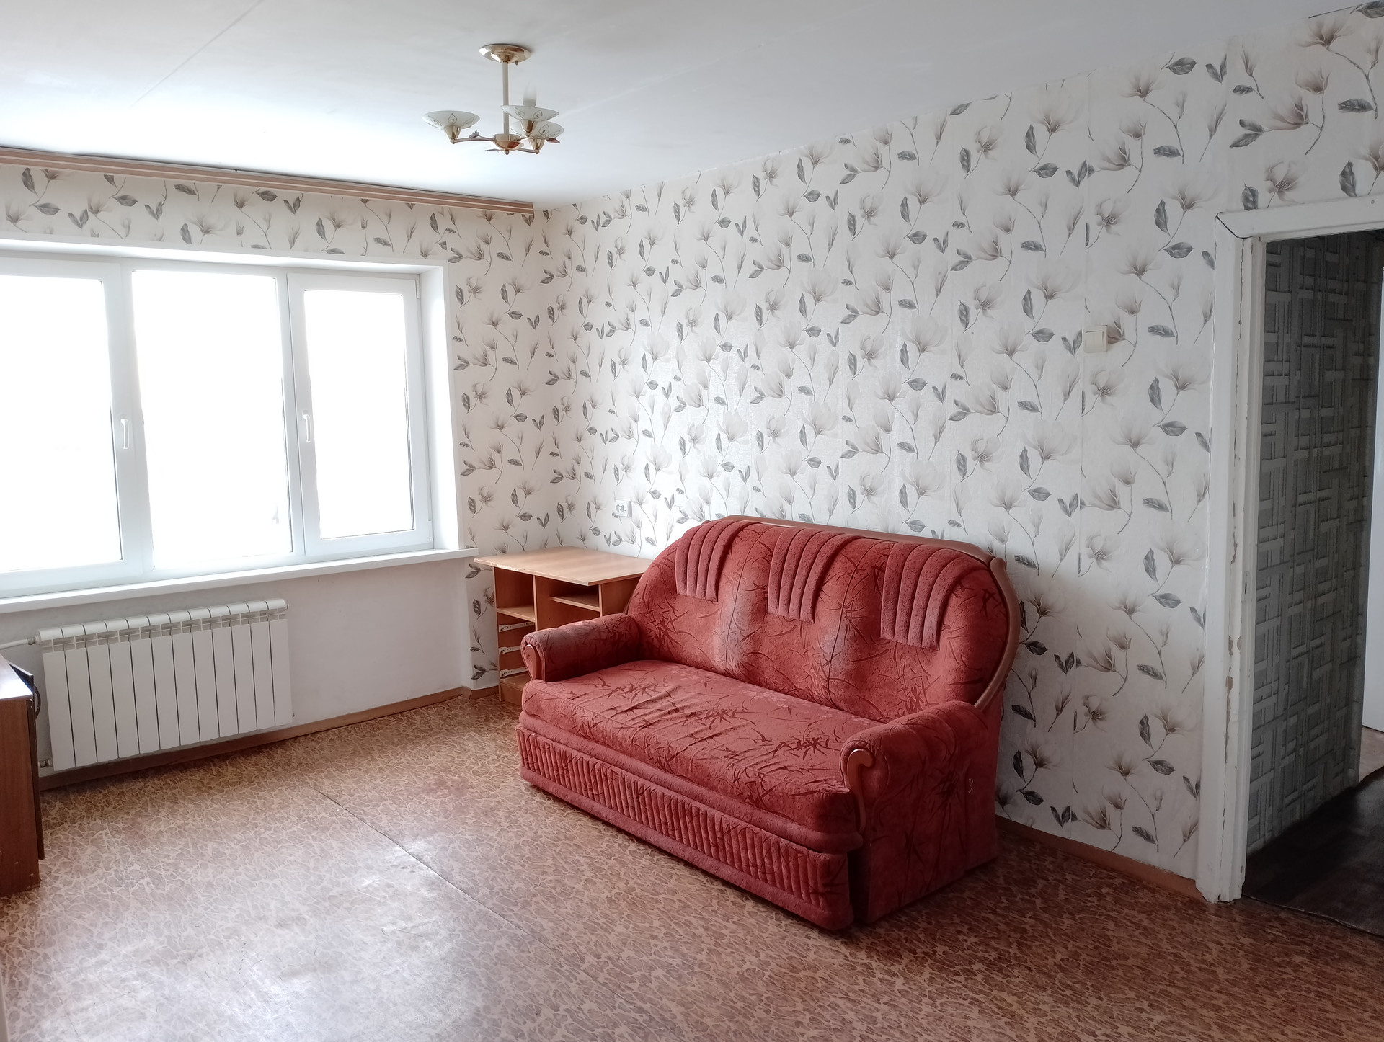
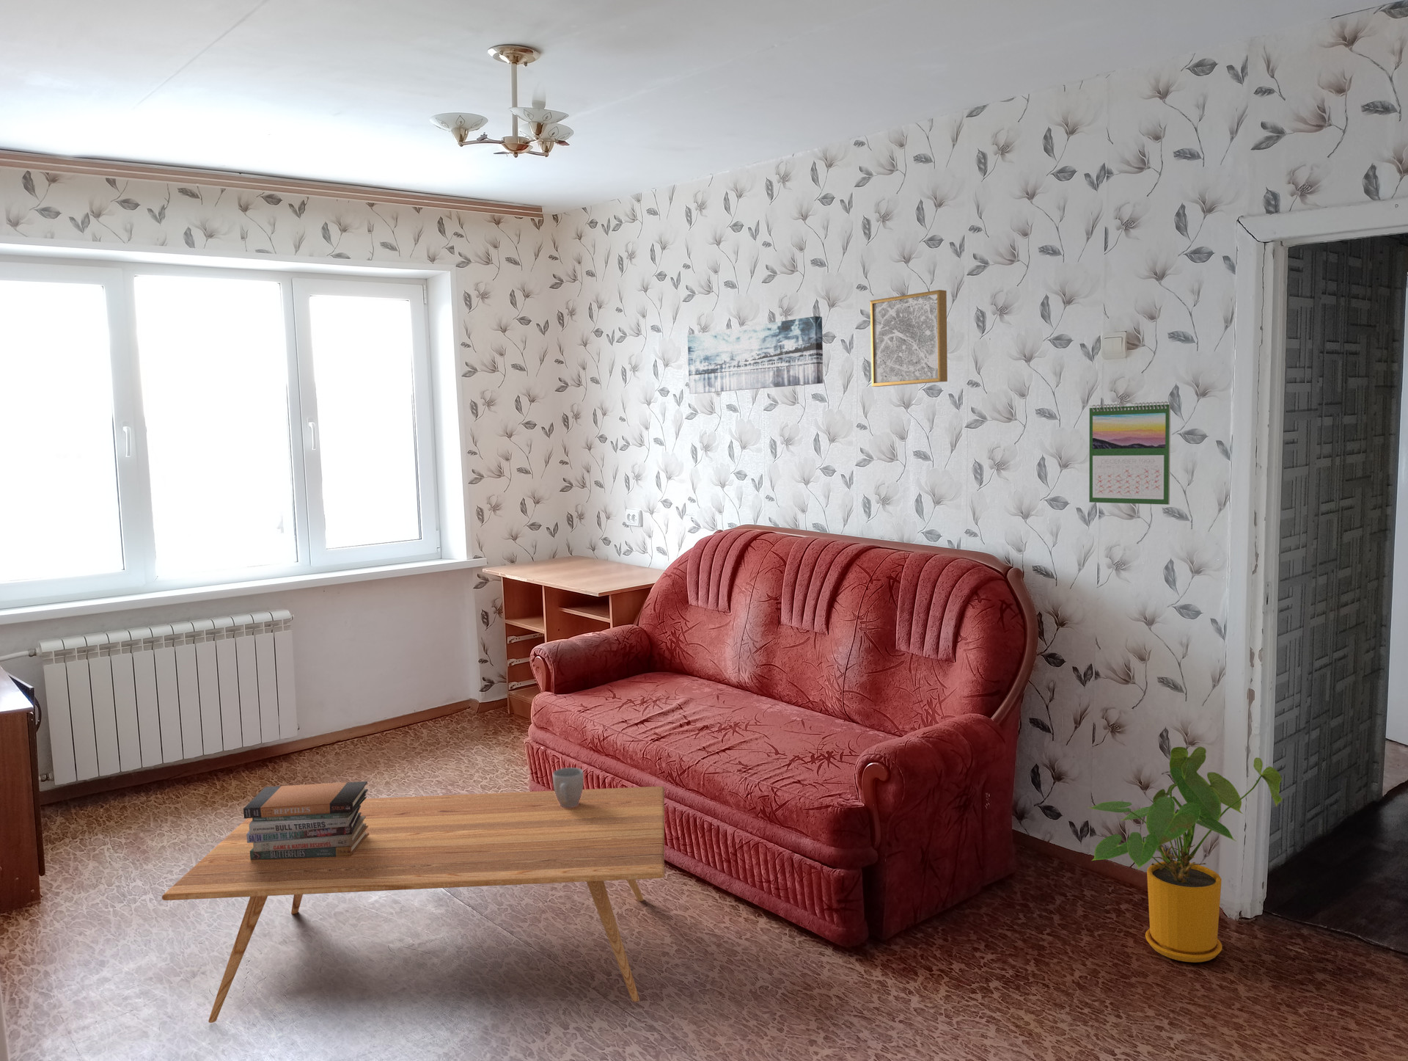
+ coffee table [162,786,665,1023]
+ house plant [1087,747,1283,963]
+ book stack [243,781,369,860]
+ wall art [870,289,948,388]
+ mug [553,767,585,808]
+ wall art [687,315,824,395]
+ calendar [1088,400,1171,506]
